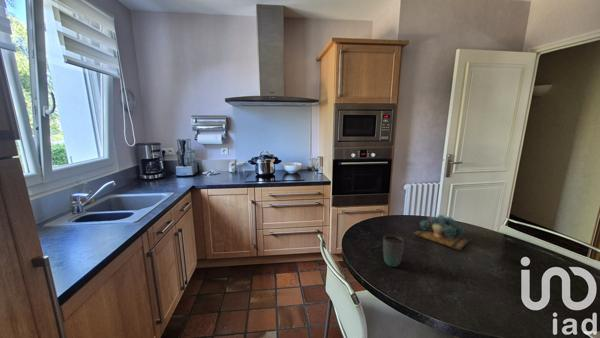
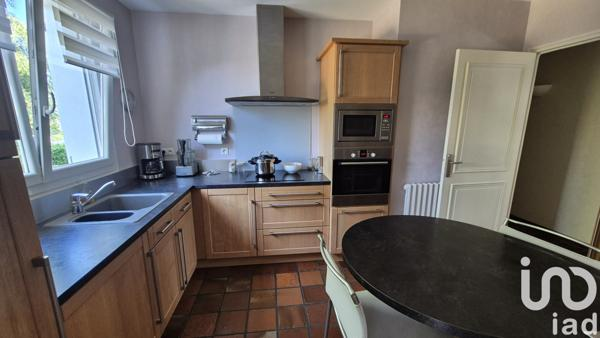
- mug [382,234,405,268]
- succulent plant [409,214,473,251]
